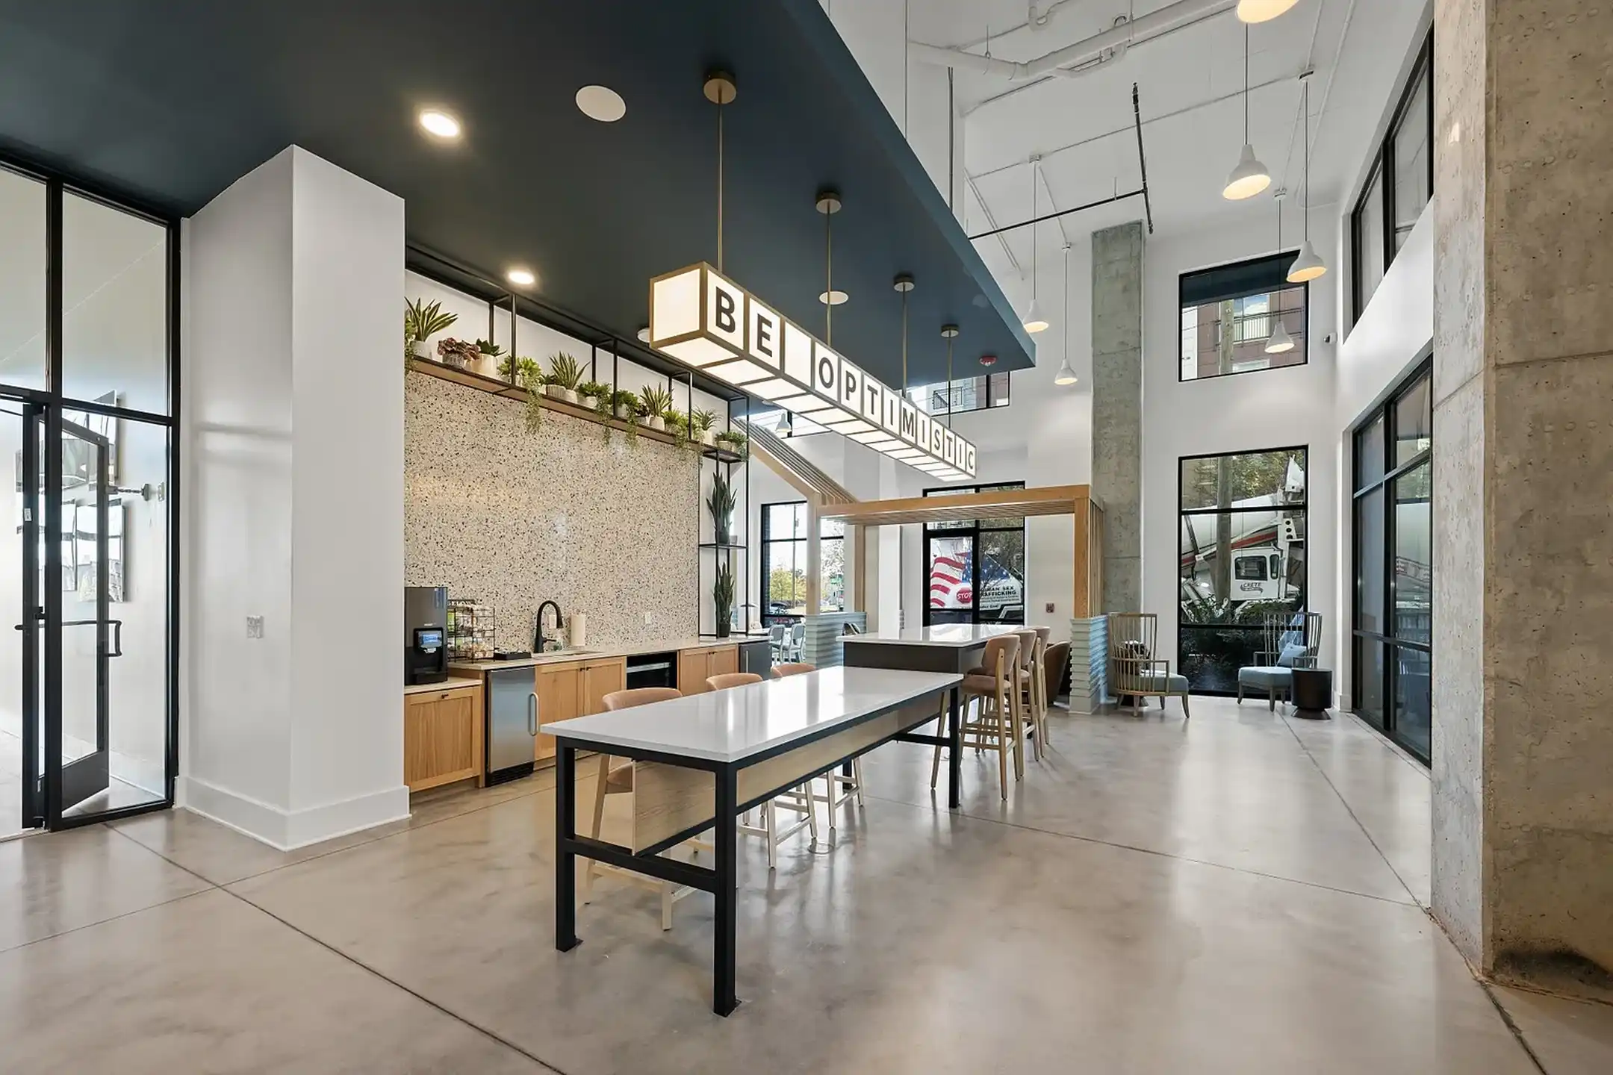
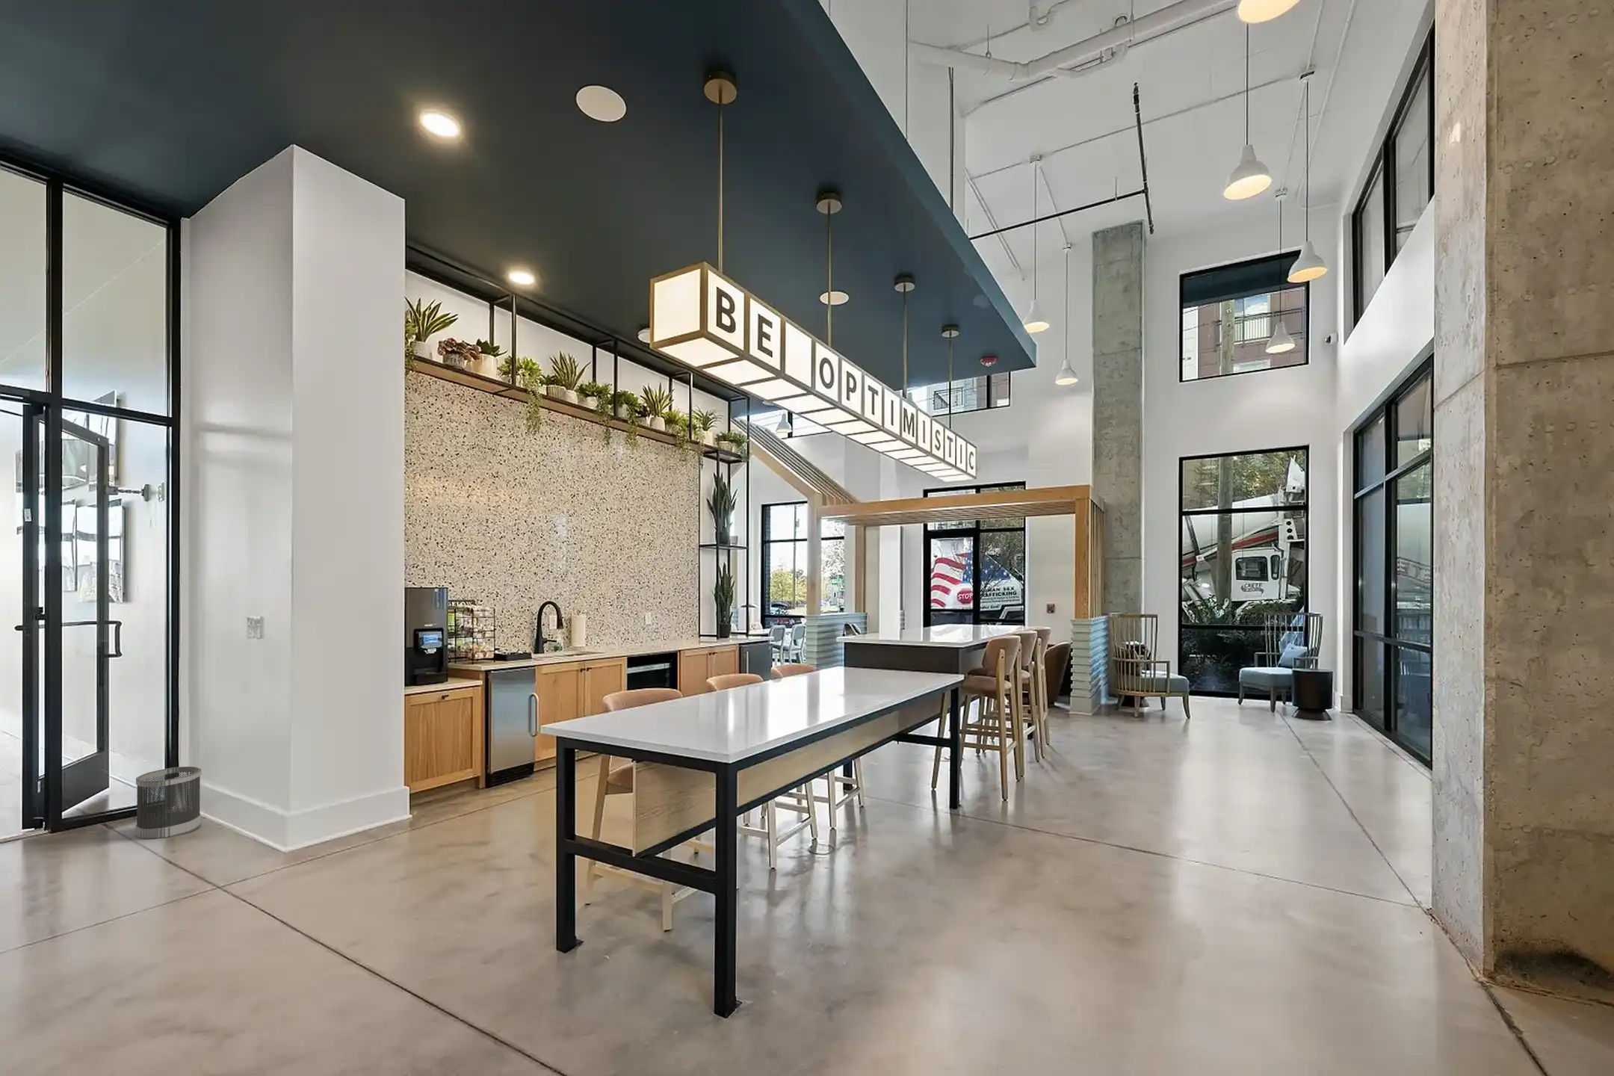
+ wastebasket [136,766,202,839]
